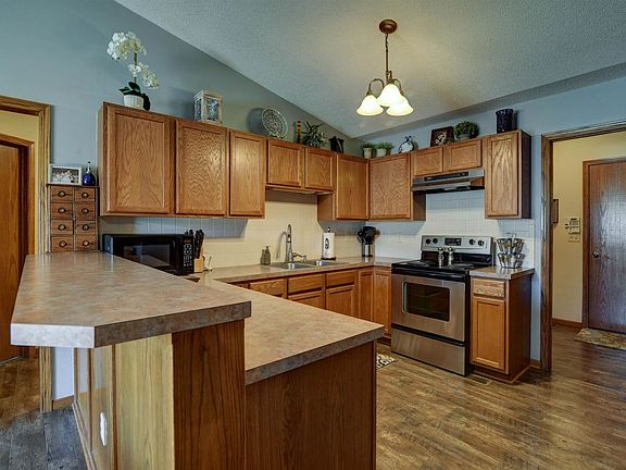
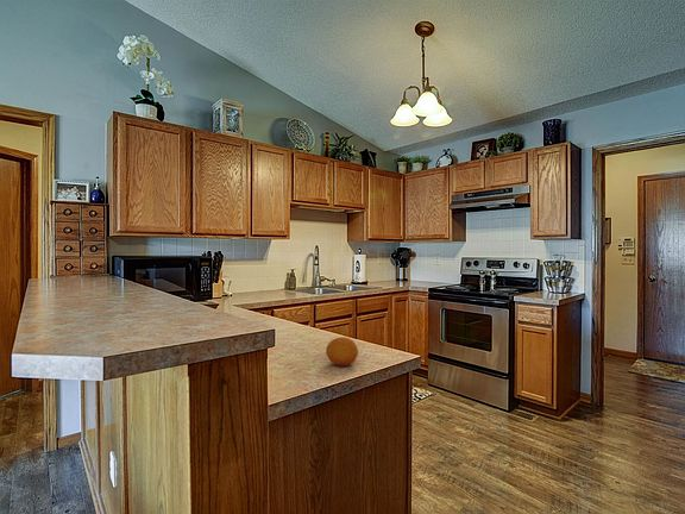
+ fruit [325,337,359,366]
